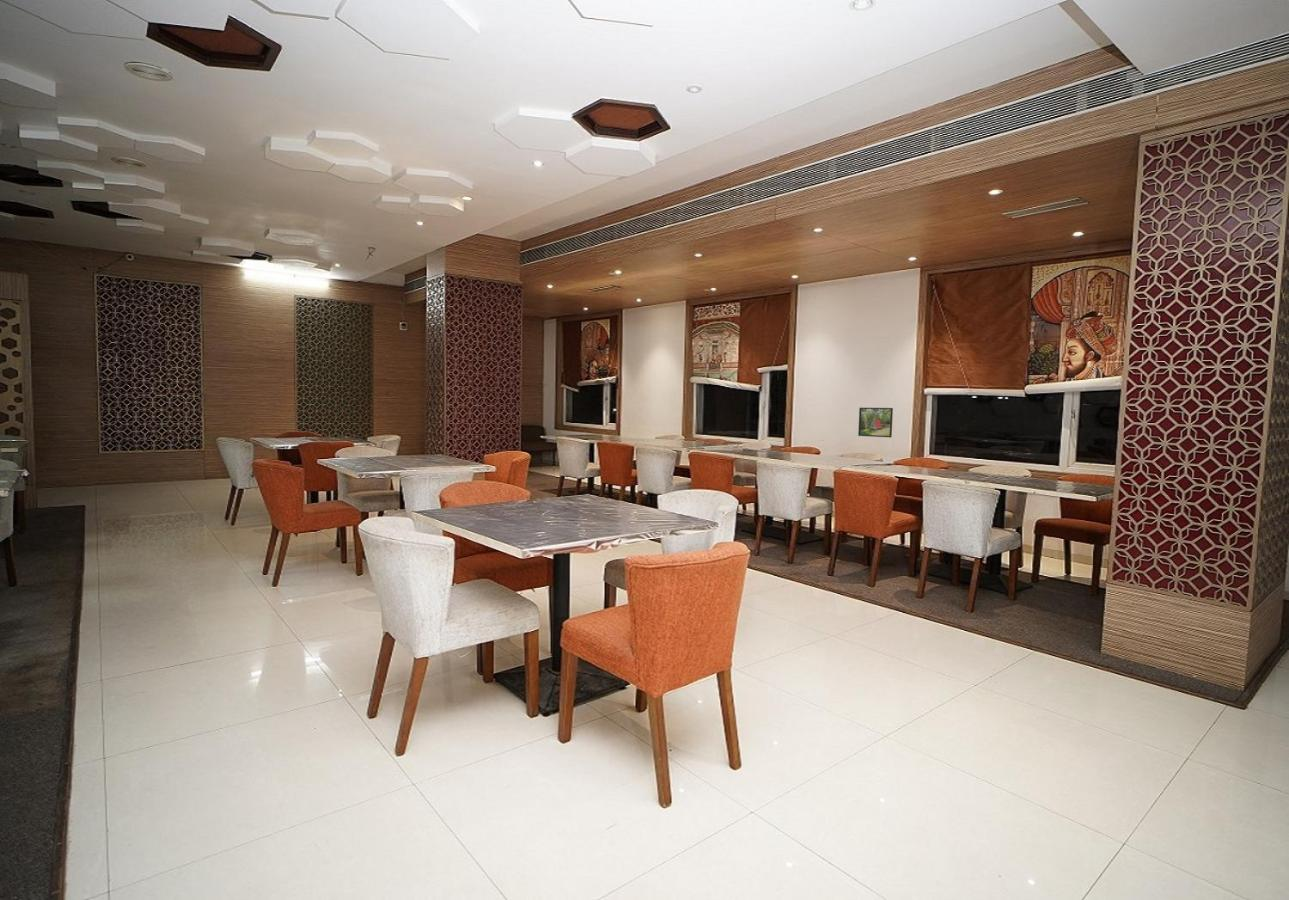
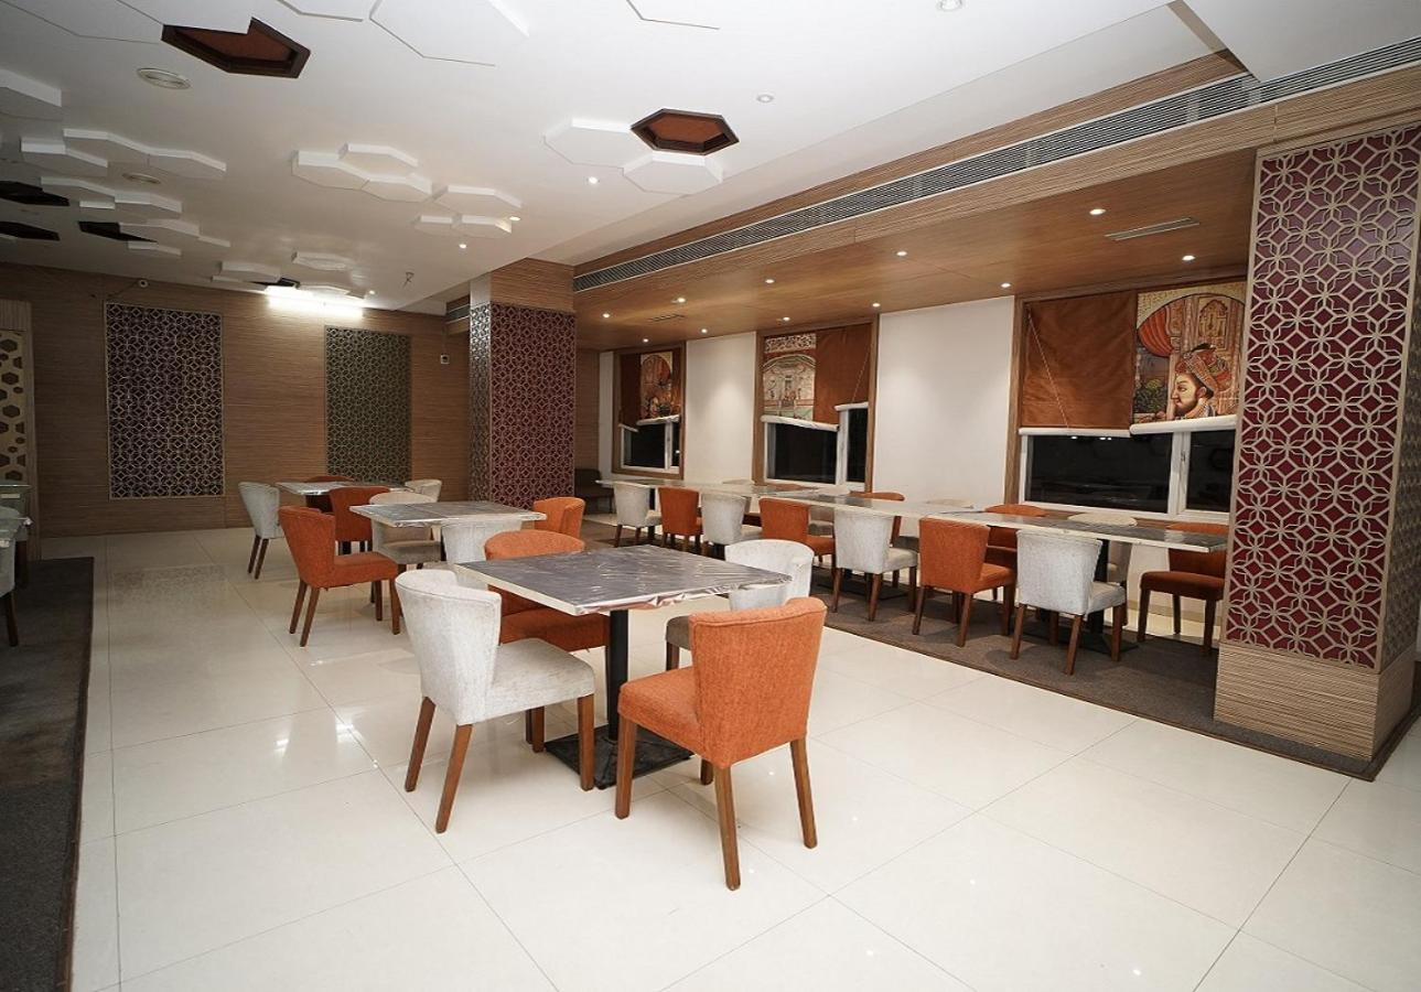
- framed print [857,407,894,438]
